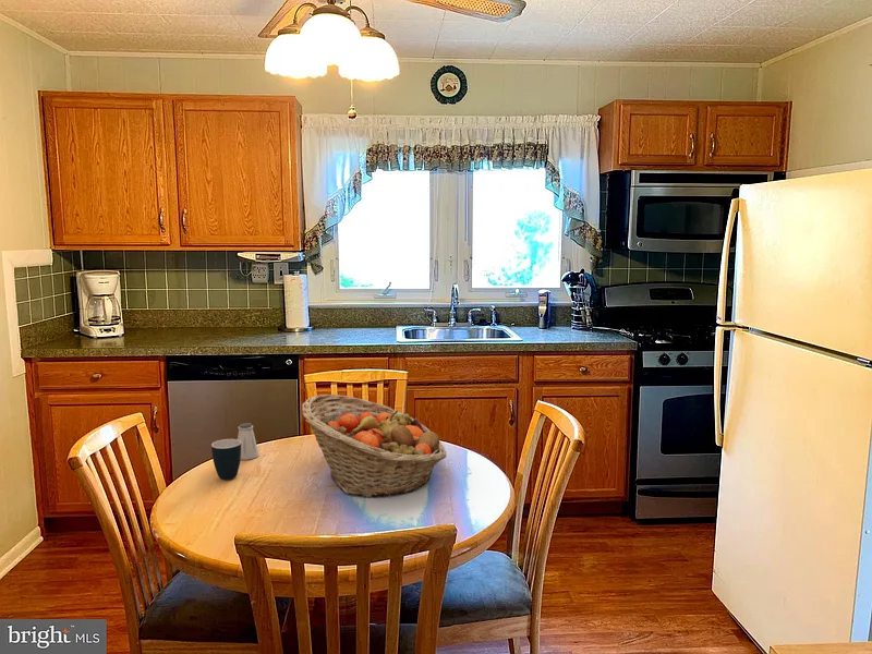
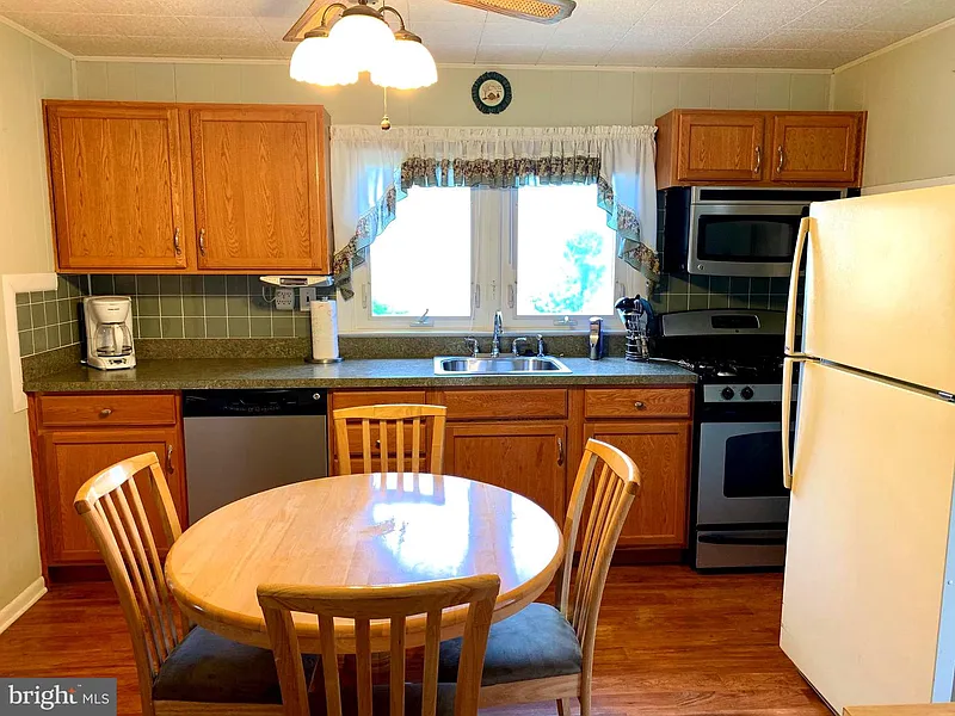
- saltshaker [237,422,259,461]
- fruit basket [301,393,447,498]
- mug [210,438,241,481]
